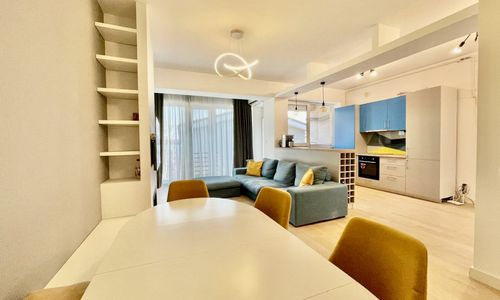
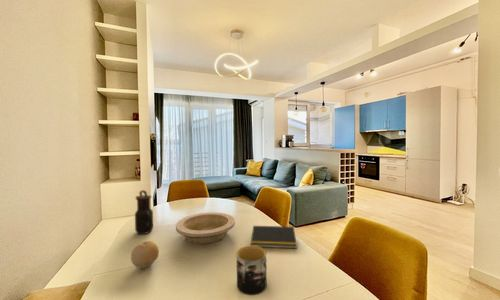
+ fruit [130,240,160,269]
+ notepad [250,225,298,249]
+ bowl [175,211,236,245]
+ mug [235,245,268,296]
+ teapot [134,189,154,235]
